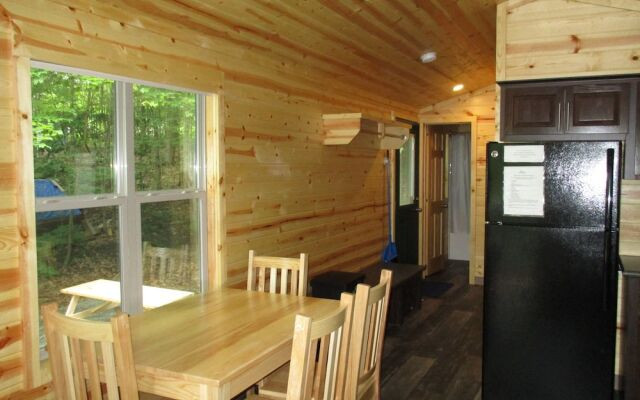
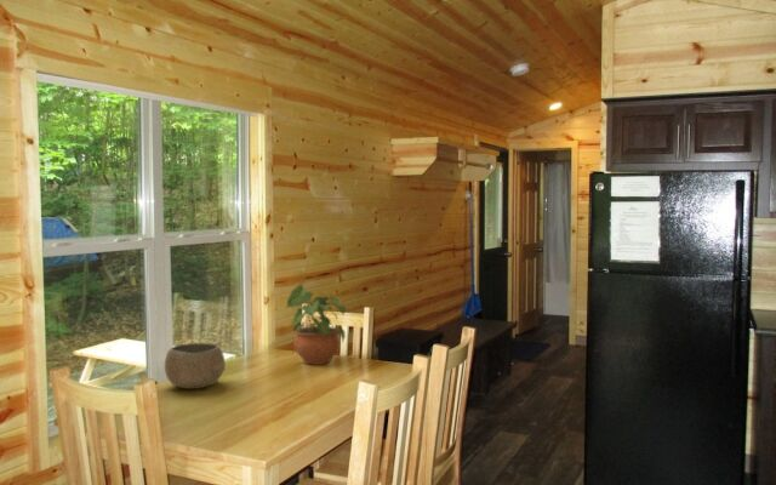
+ bowl [164,342,227,389]
+ potted plant [286,283,348,366]
